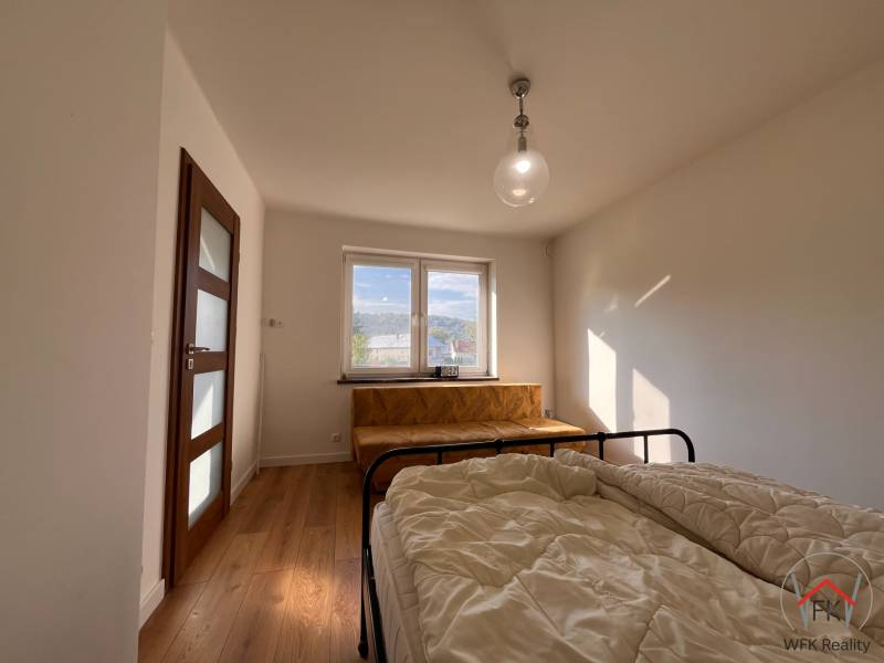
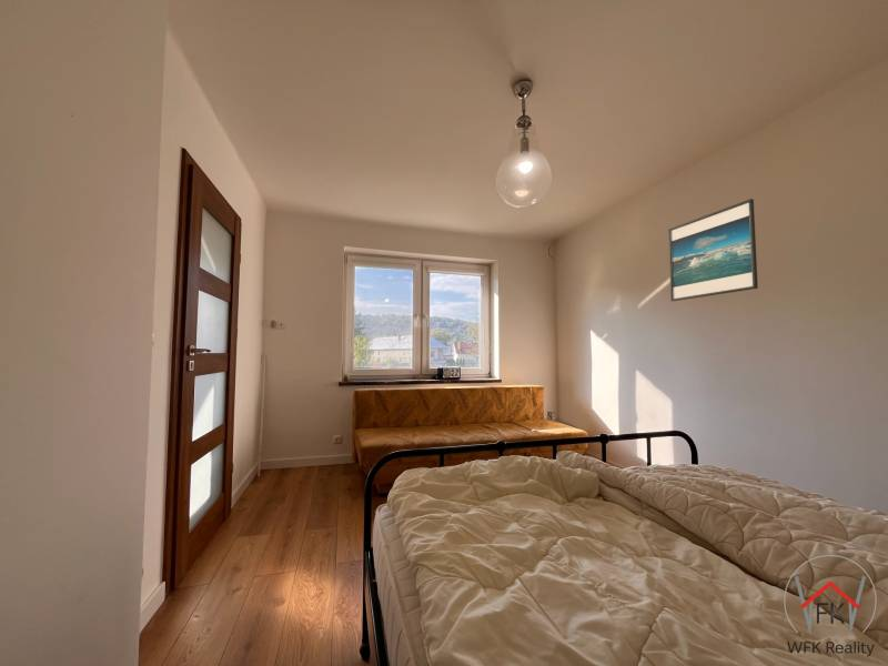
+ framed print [667,198,759,302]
